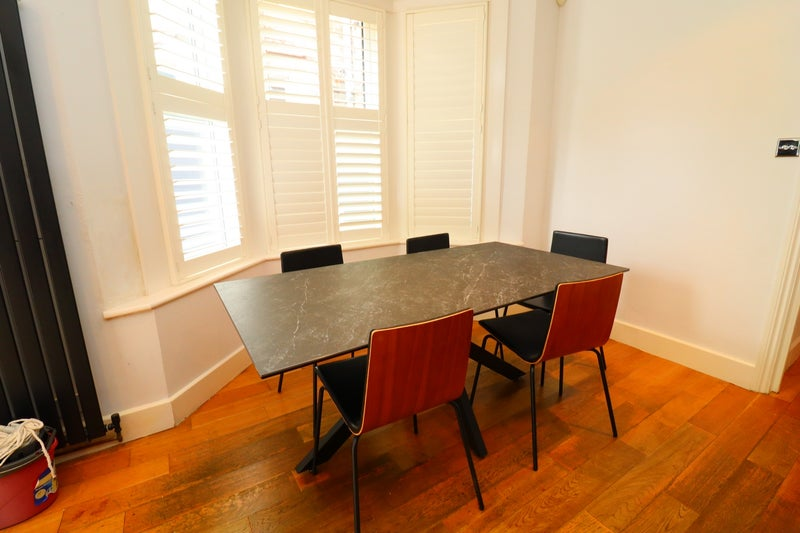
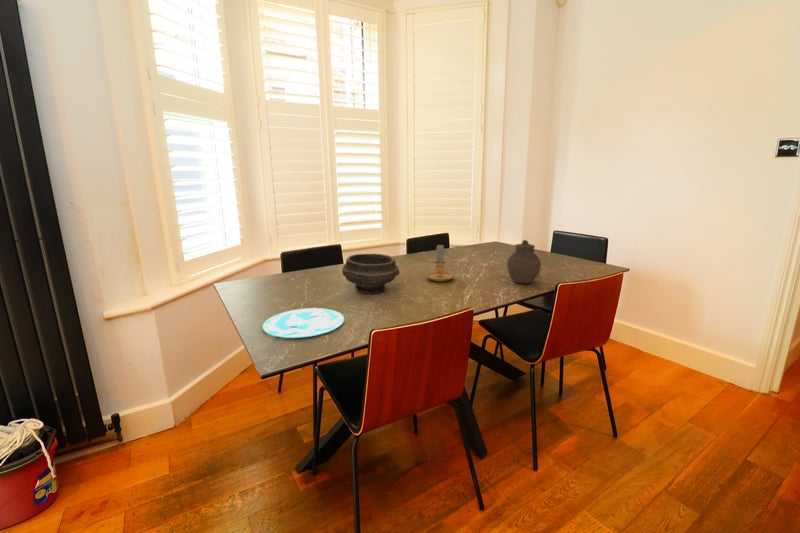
+ plate [261,307,345,339]
+ jar [506,239,542,285]
+ candle [425,244,455,282]
+ bowl [341,253,400,295]
